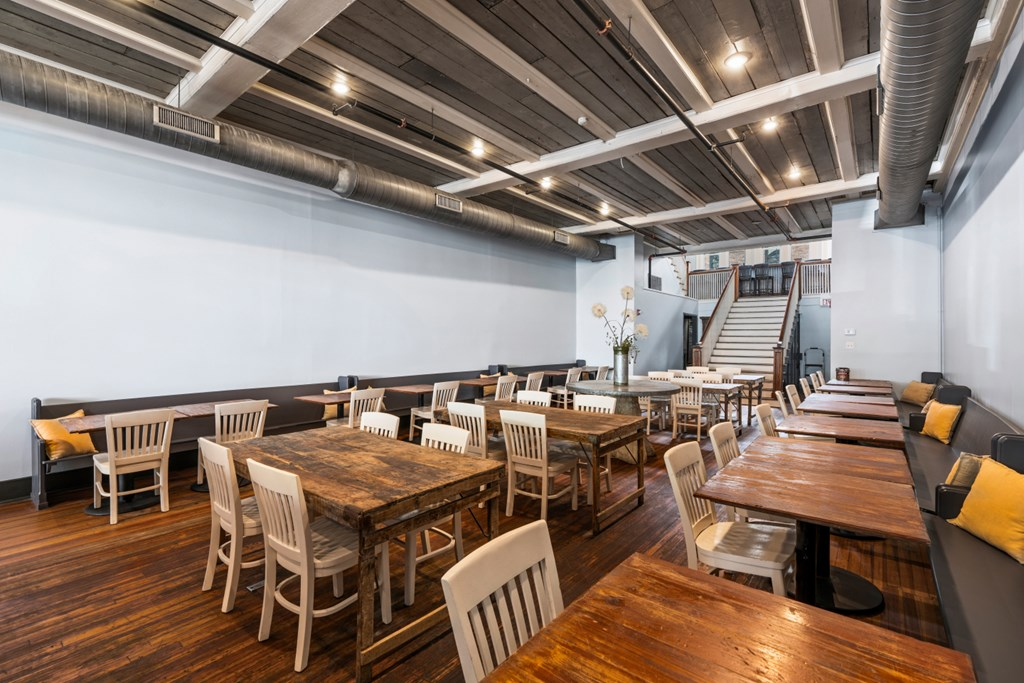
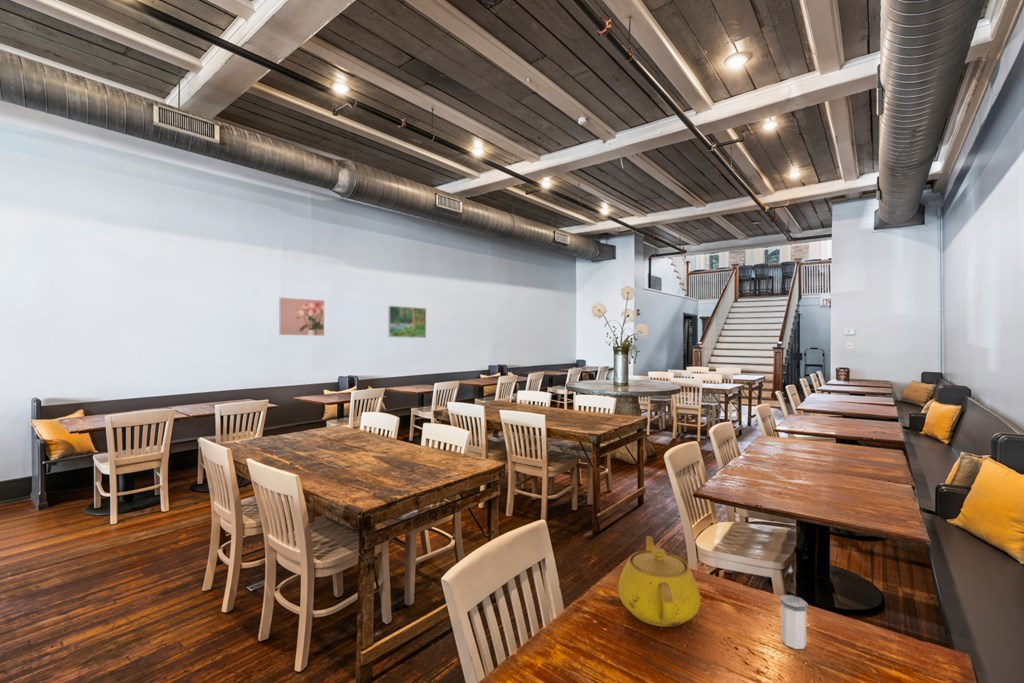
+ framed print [278,296,325,337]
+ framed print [387,305,427,339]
+ teapot [617,535,701,628]
+ salt shaker [779,594,809,650]
